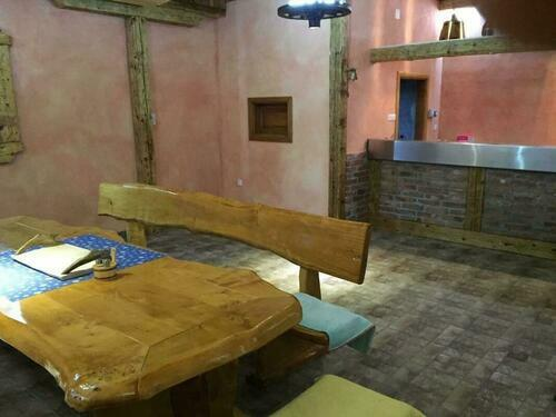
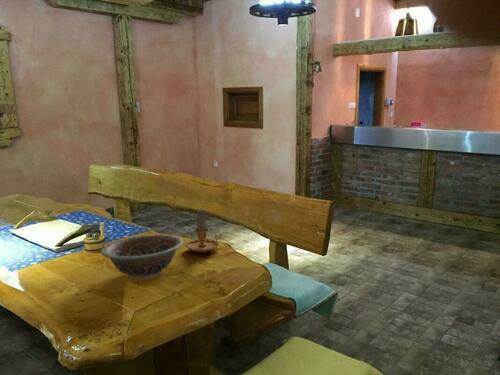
+ candle [184,208,222,253]
+ decorative bowl [100,234,184,281]
